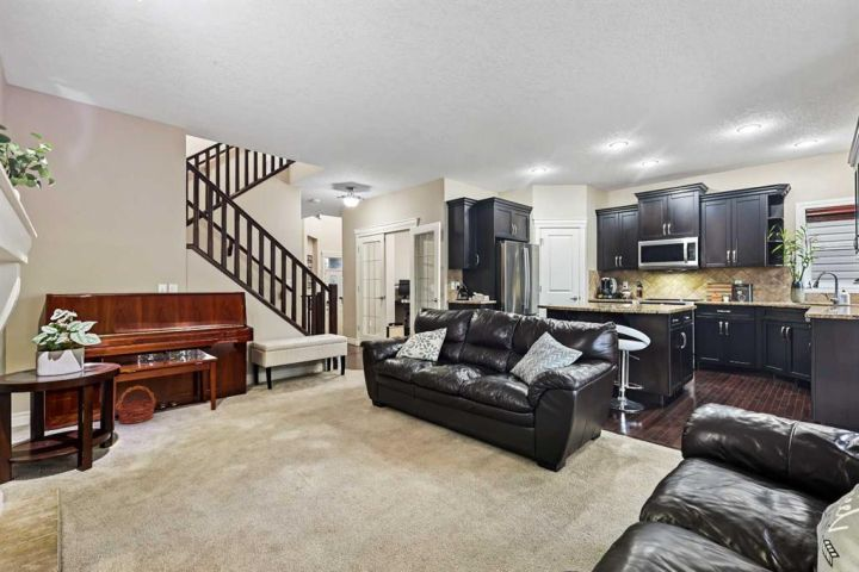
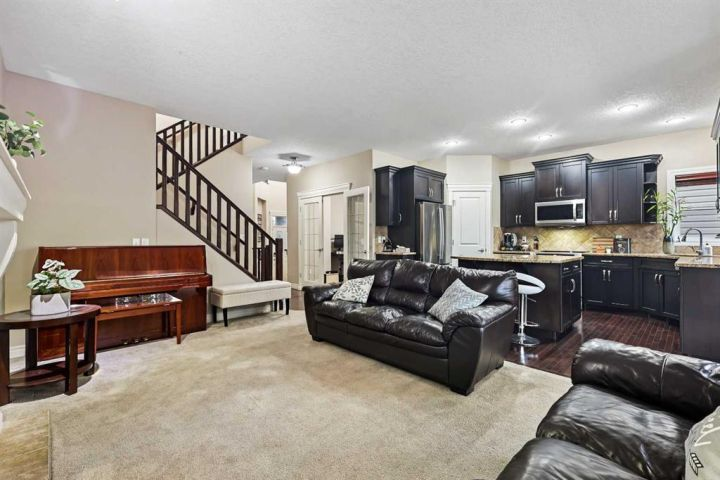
- basket [115,385,157,425]
